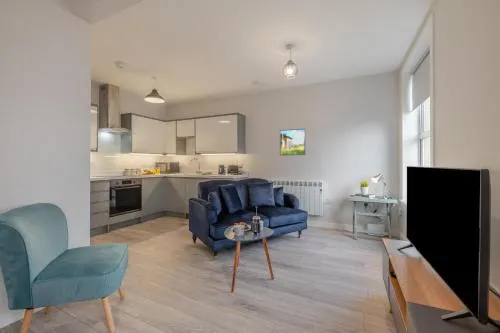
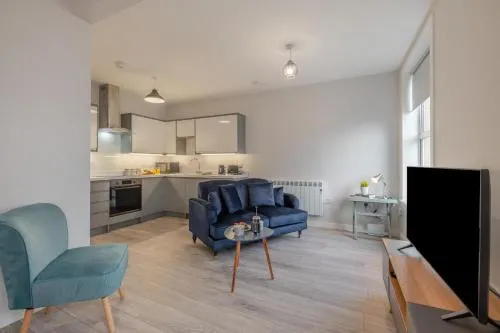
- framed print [279,128,306,156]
